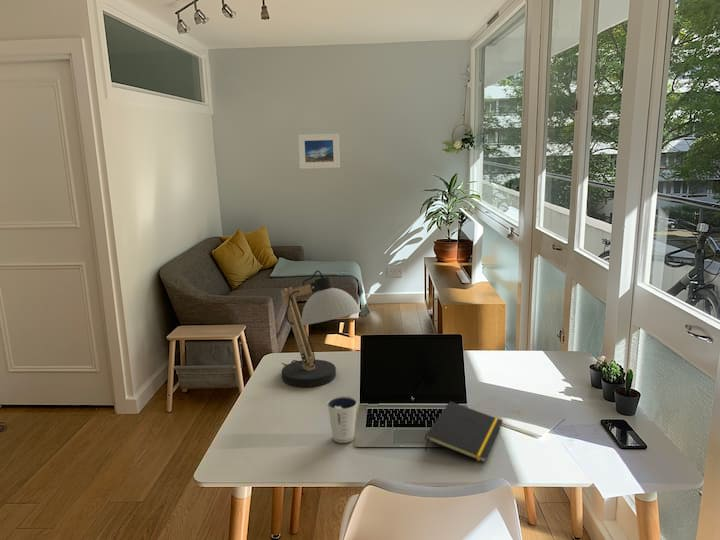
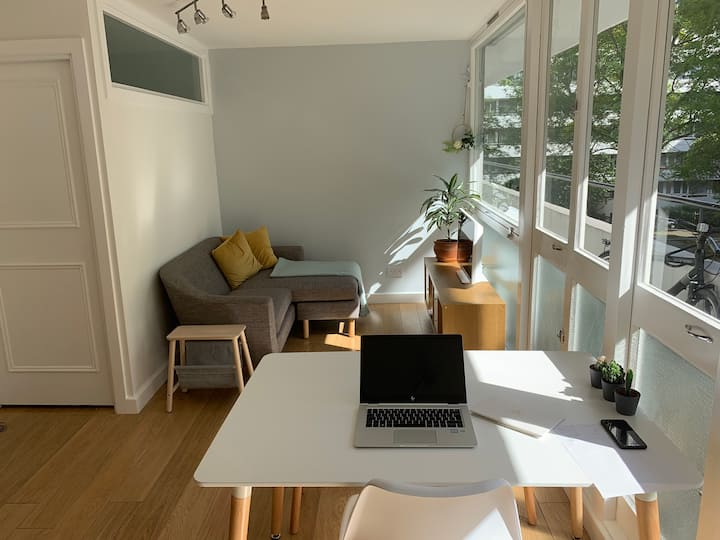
- dixie cup [326,395,358,444]
- notepad [424,400,504,463]
- desk lamp [280,269,362,388]
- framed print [297,133,341,170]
